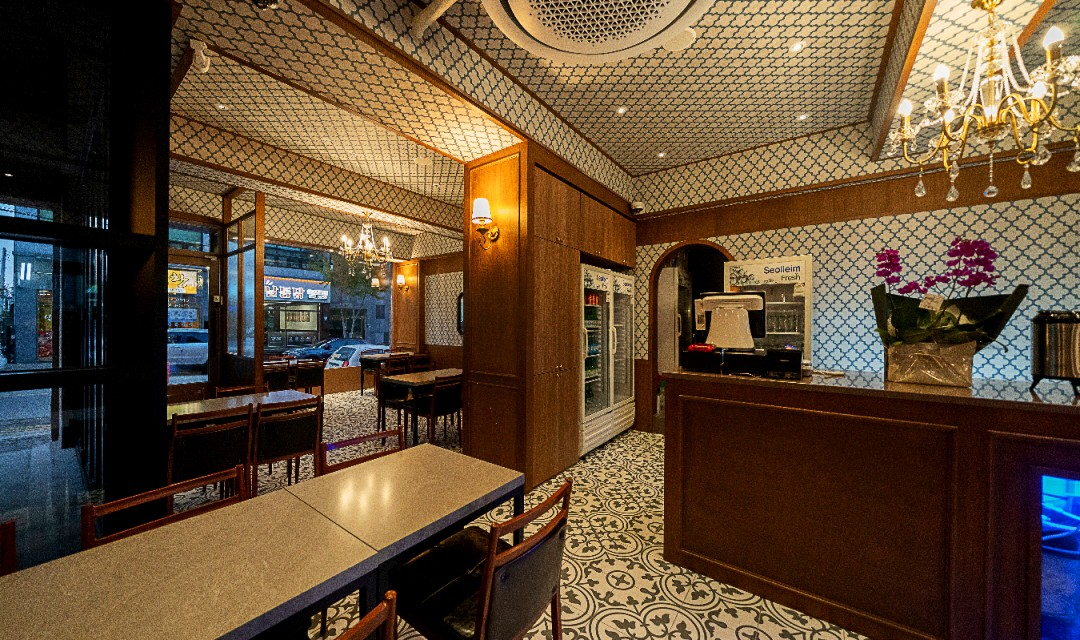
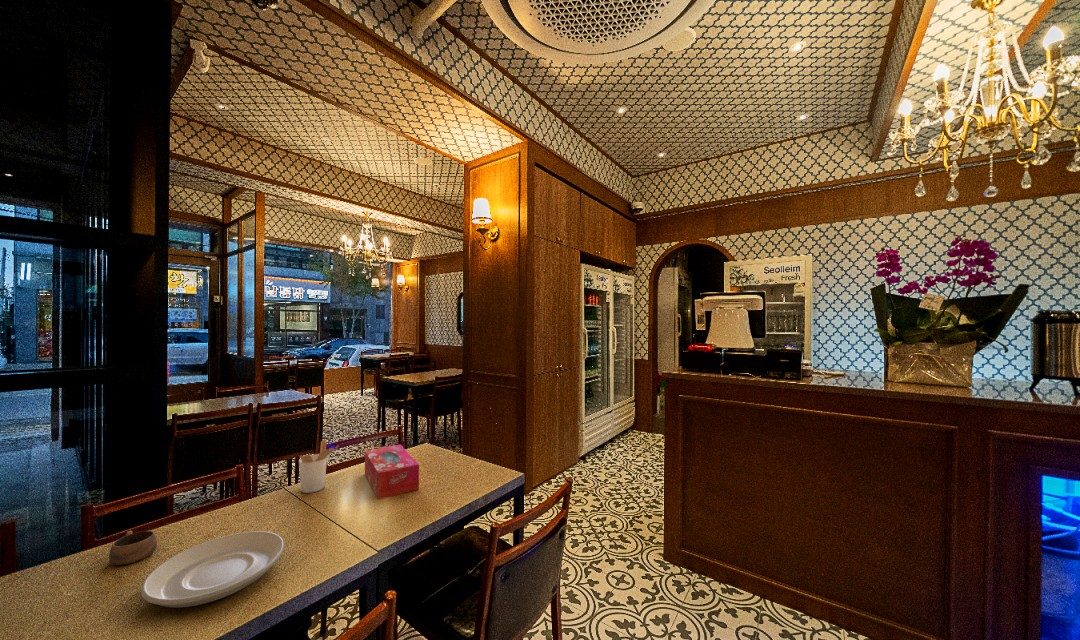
+ tissue box [364,444,420,500]
+ utensil holder [298,439,340,494]
+ cup [108,530,158,566]
+ plate [140,530,286,608]
